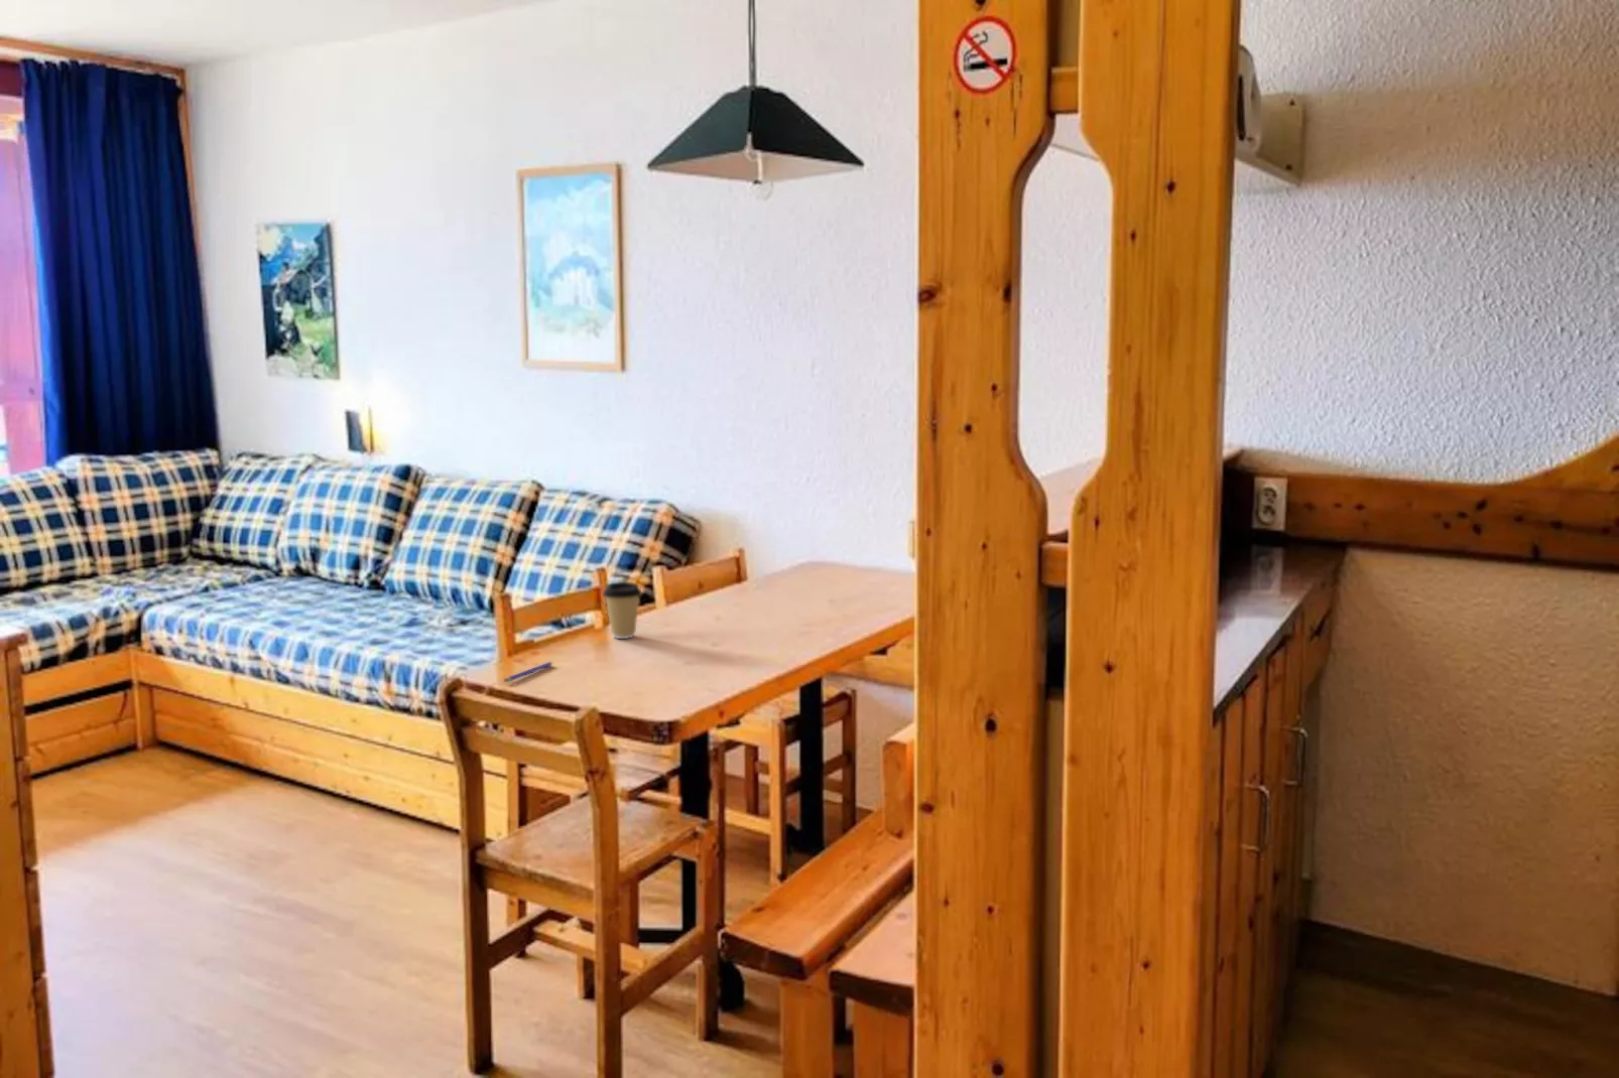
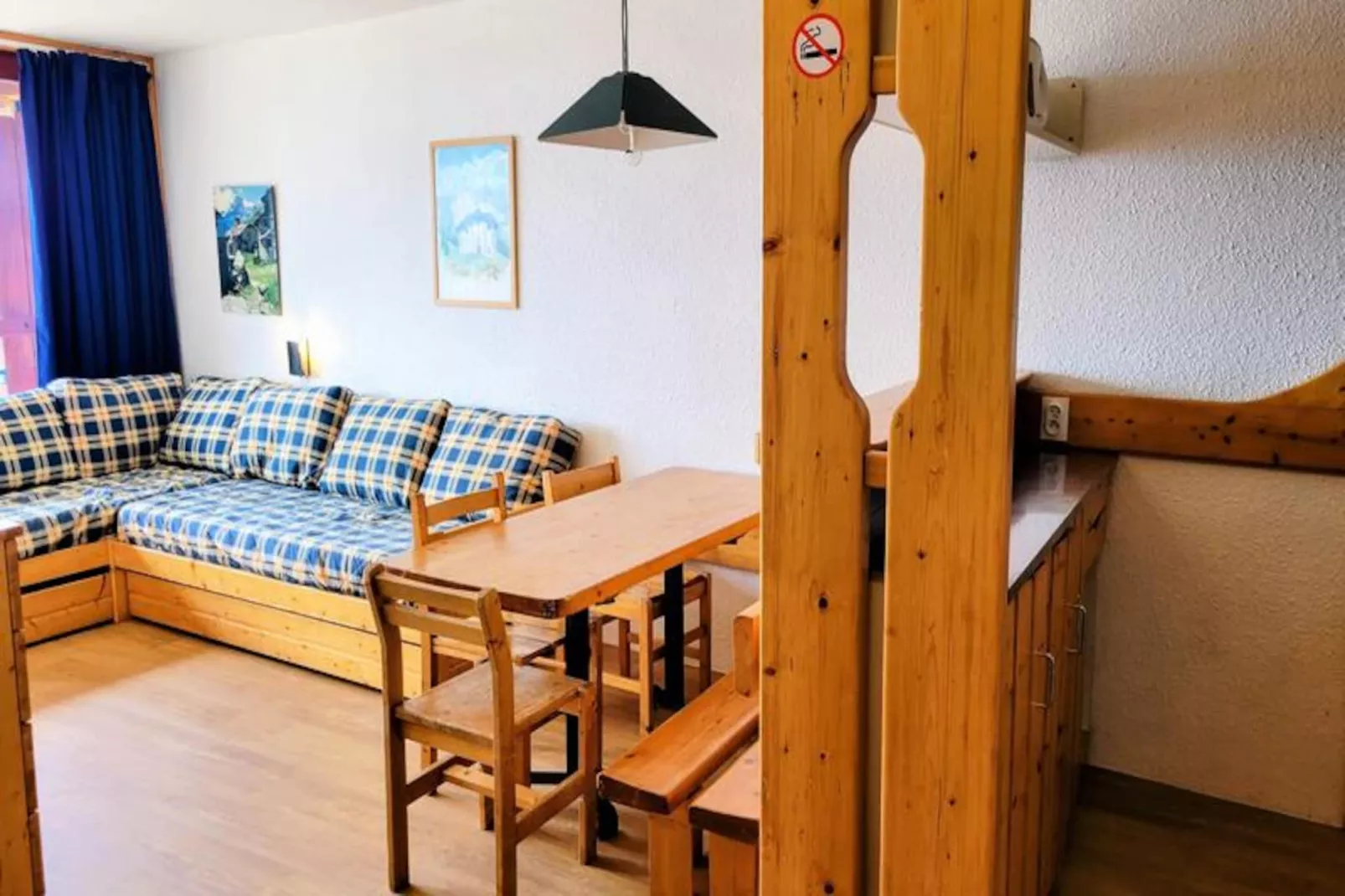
- pen [503,661,554,683]
- coffee cup [602,581,643,640]
